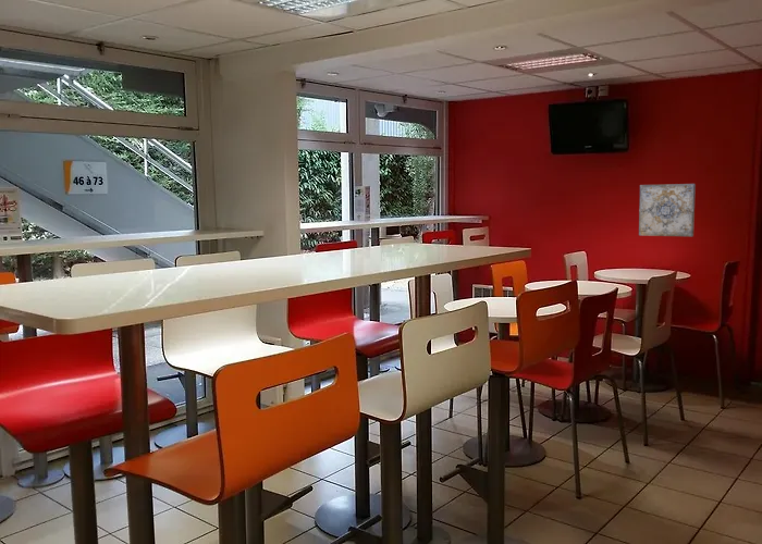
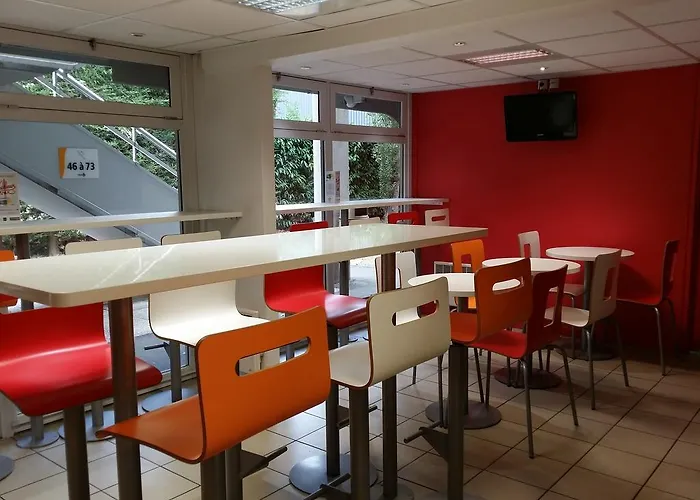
- wall art [638,183,697,237]
